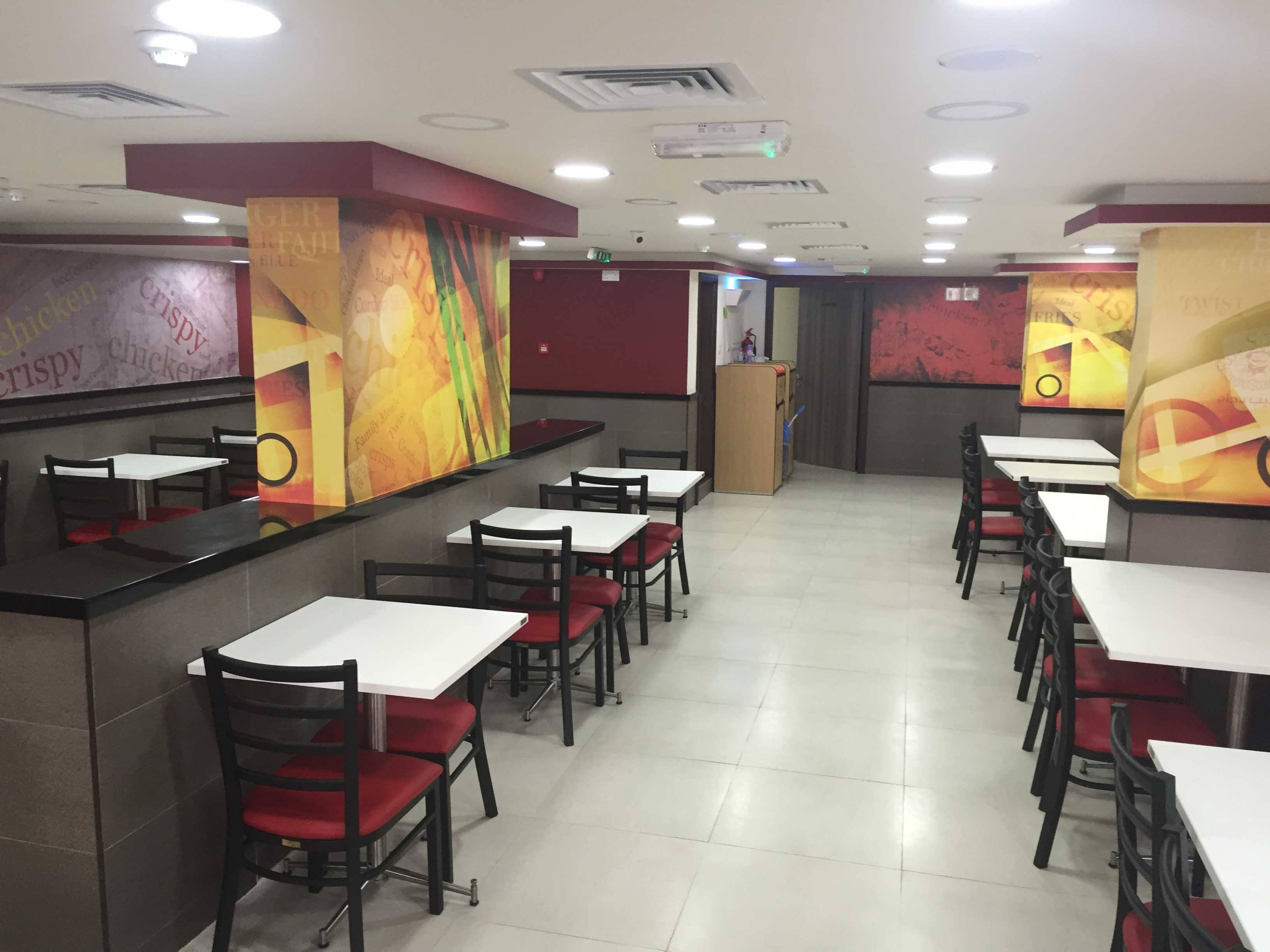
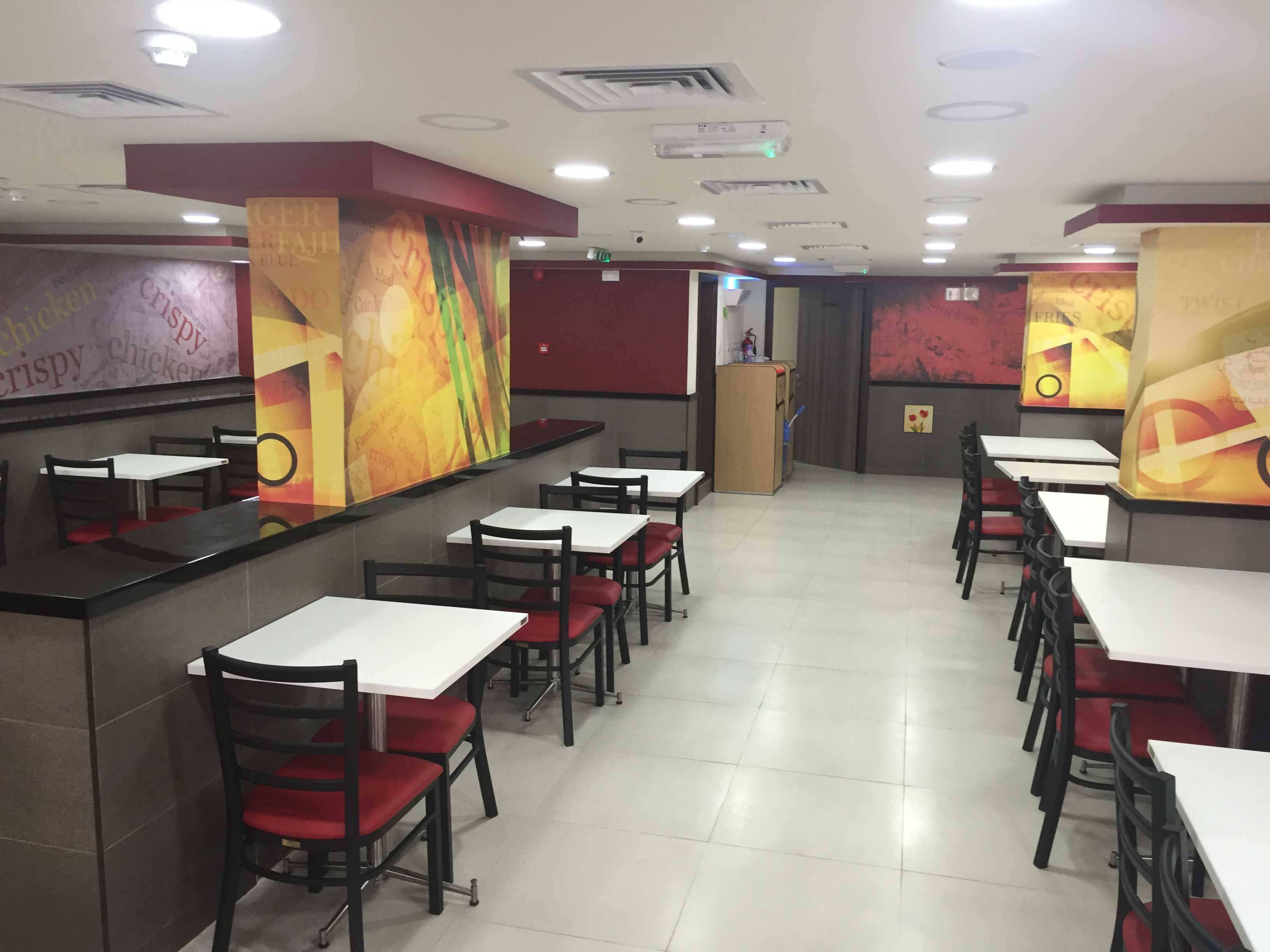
+ wall art [902,404,935,434]
